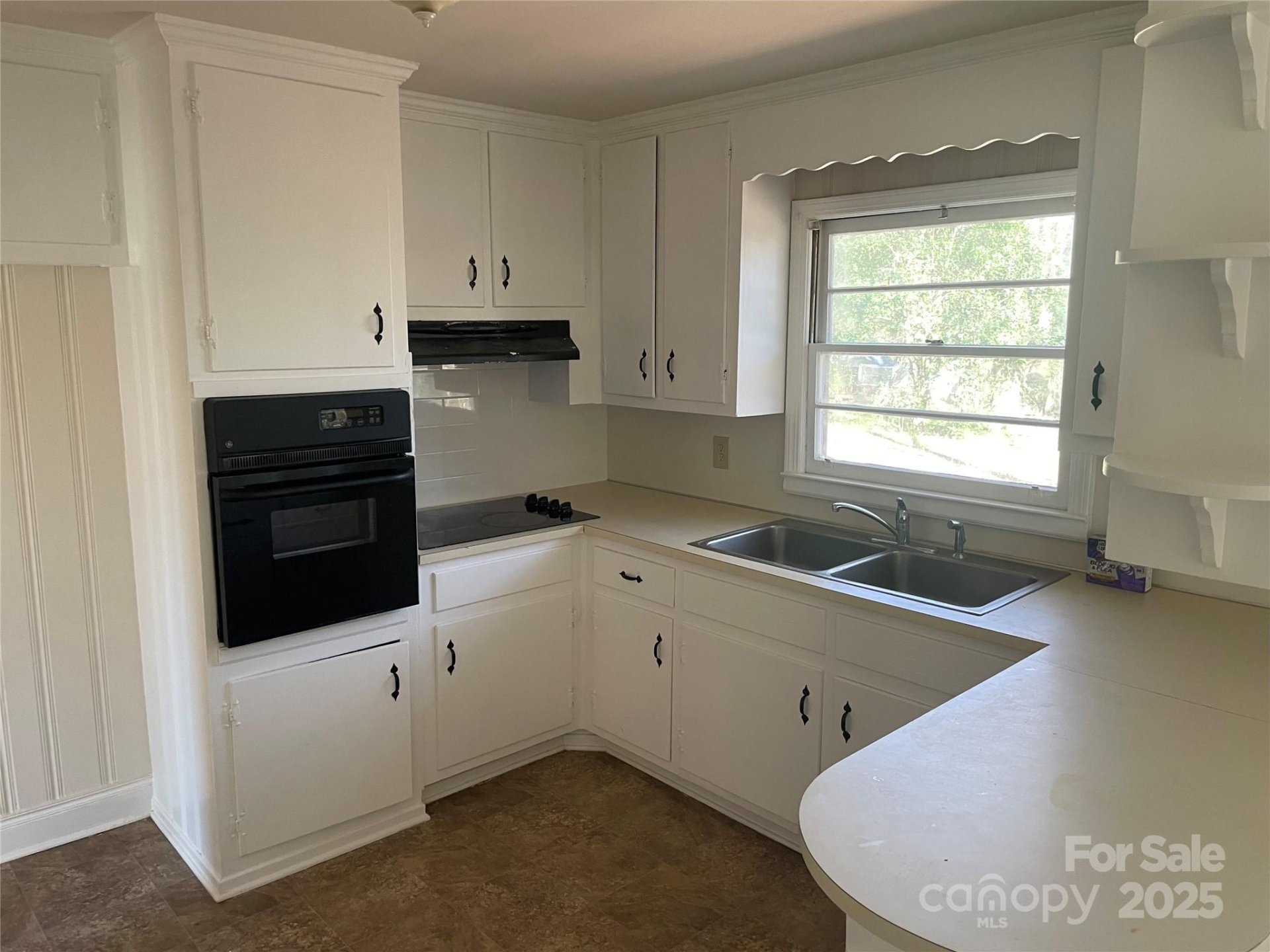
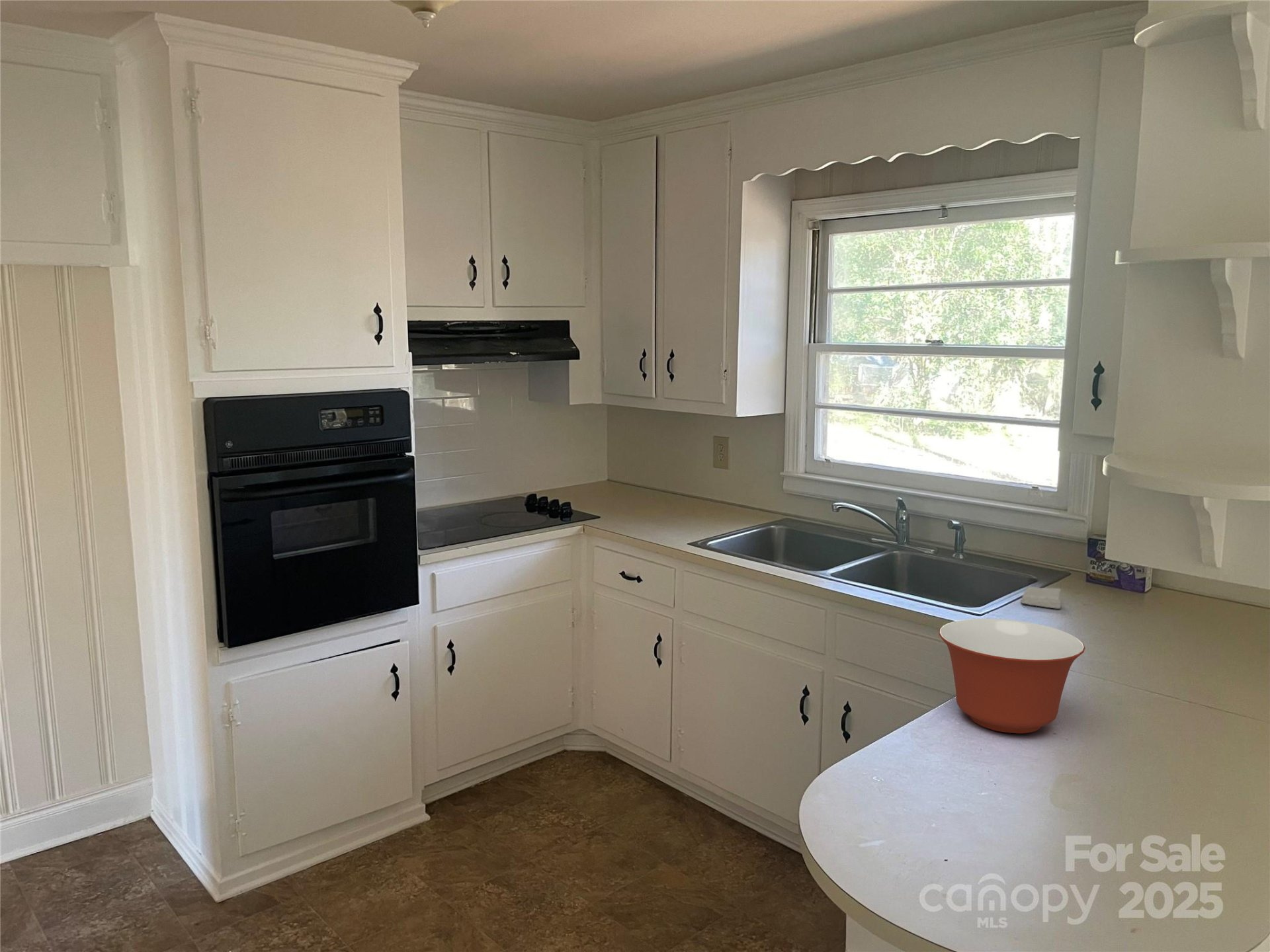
+ soap bar [1020,586,1062,610]
+ mixing bowl [938,618,1086,734]
